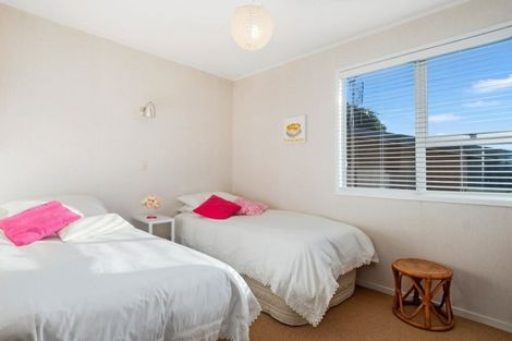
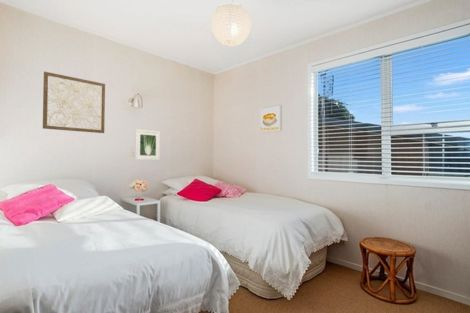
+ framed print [134,128,161,161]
+ wall art [42,71,106,134]
